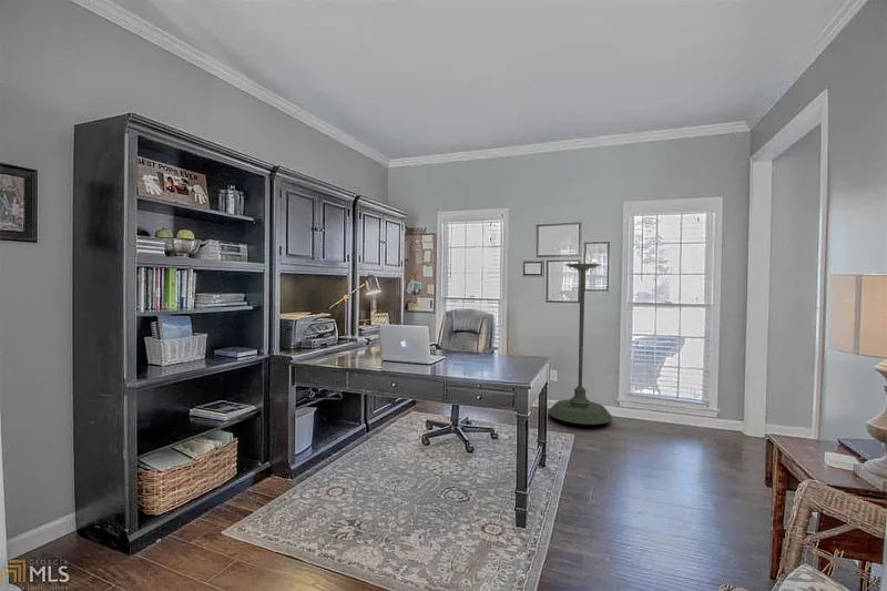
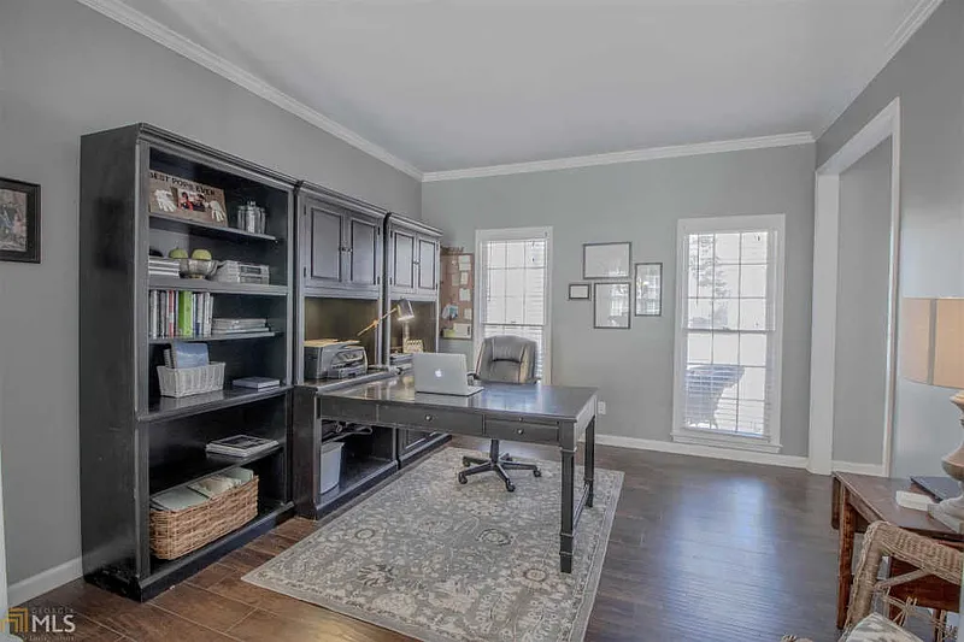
- plant stand [547,263,613,426]
